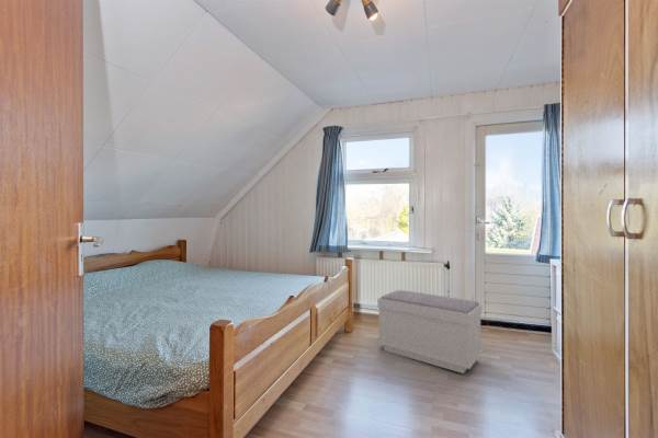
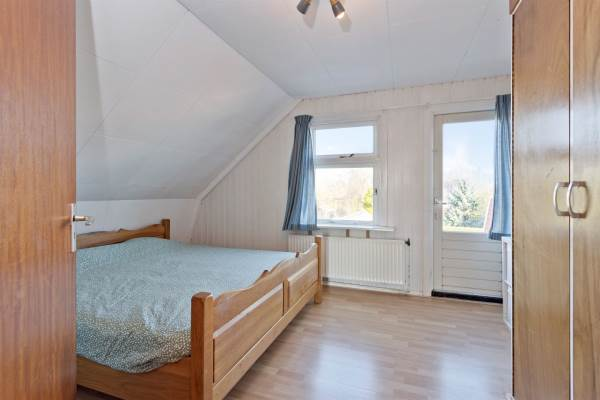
- bench [376,289,484,374]
